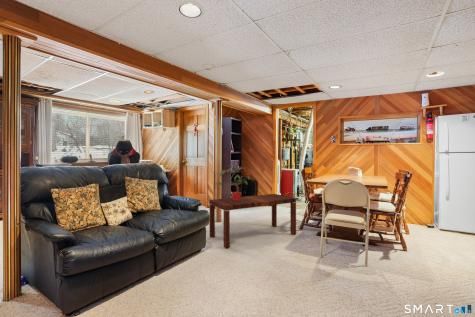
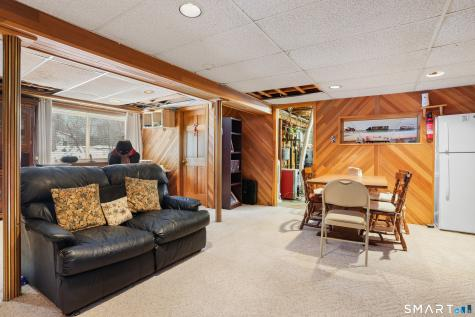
- coffee table [208,193,297,249]
- potted plant [214,166,254,200]
